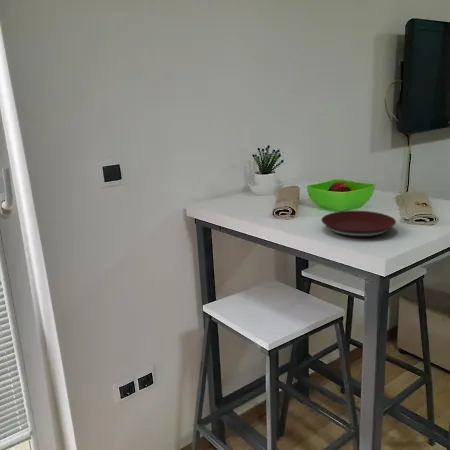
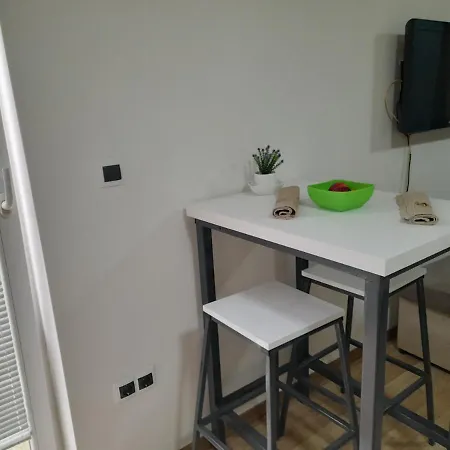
- plate [320,210,397,238]
